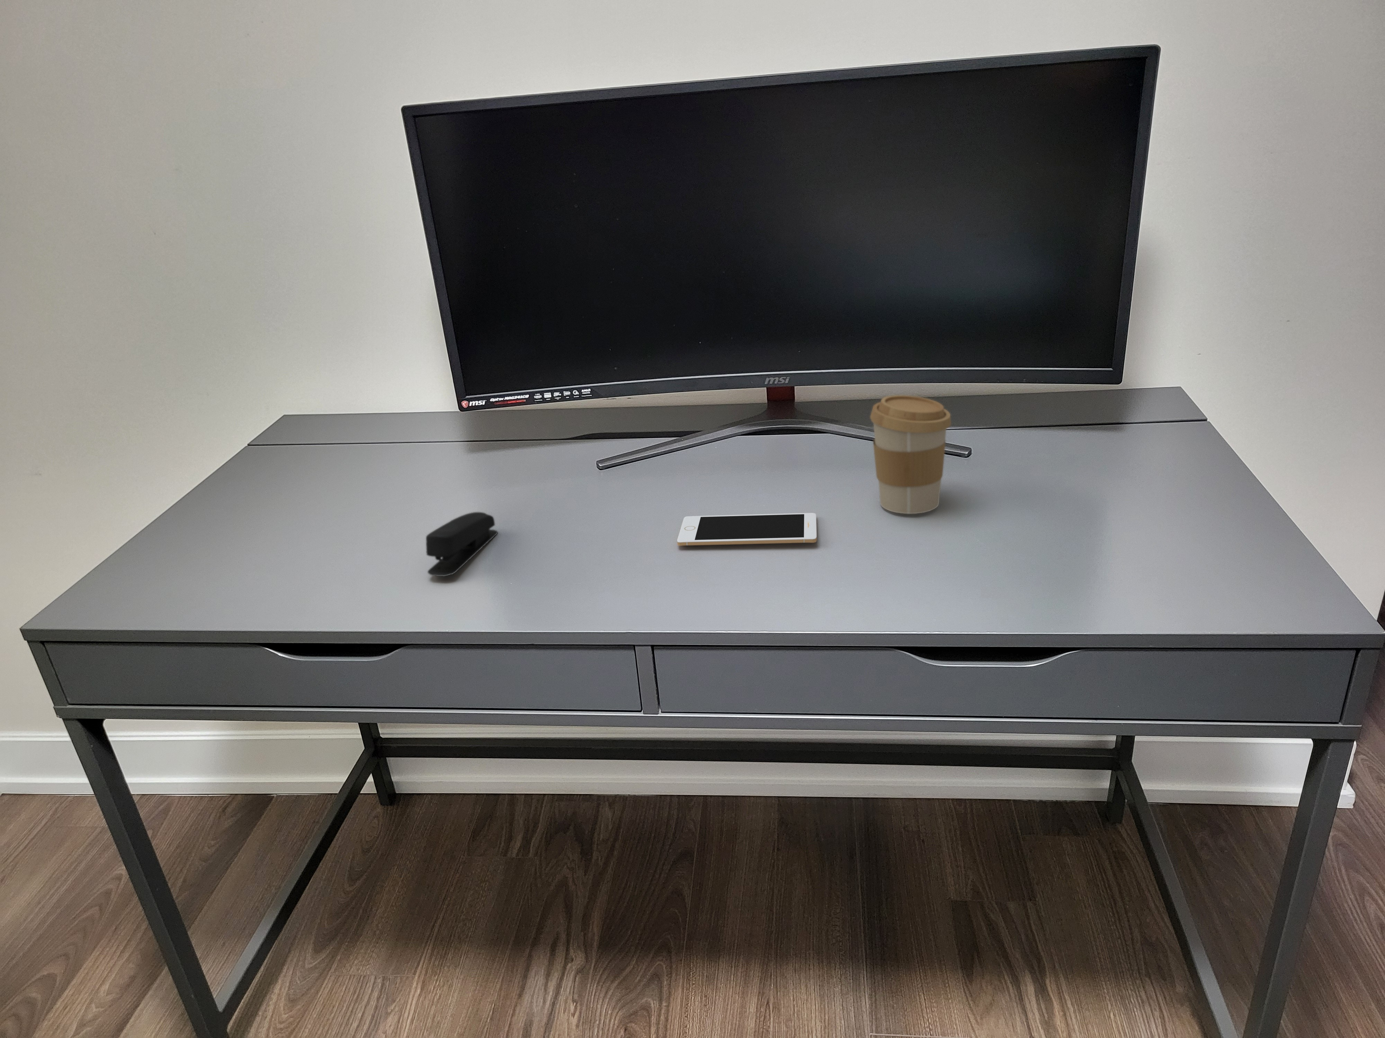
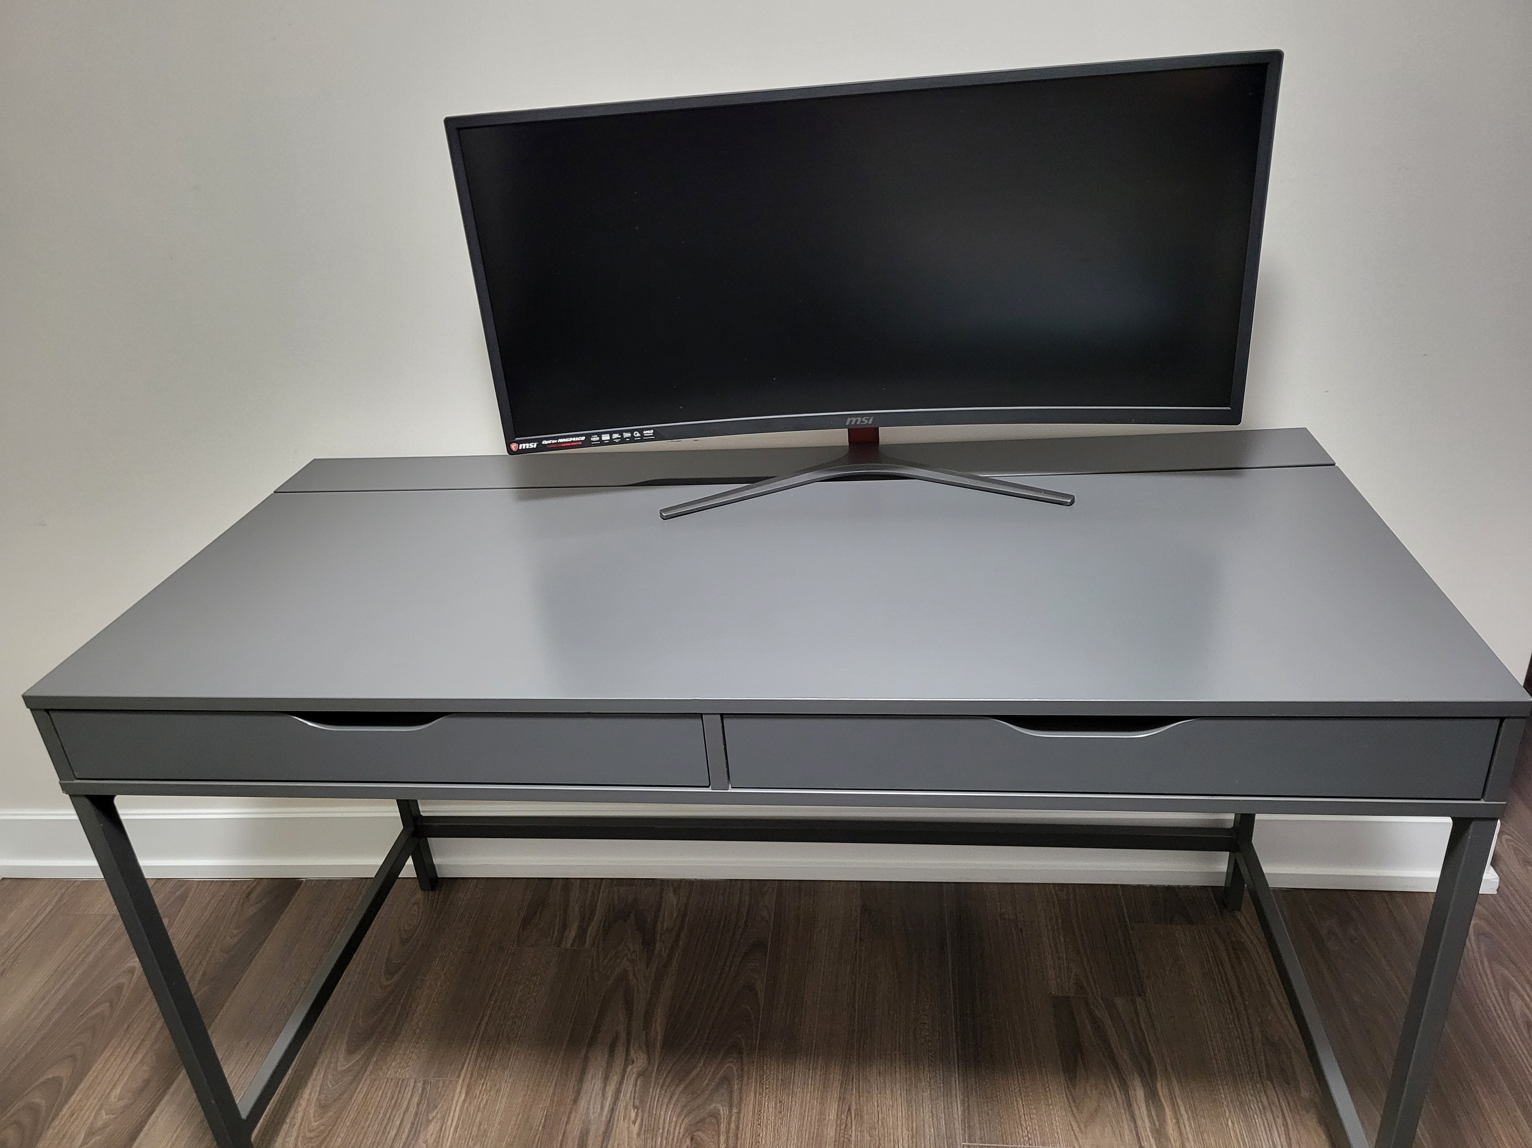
- stapler [425,511,498,577]
- cell phone [677,512,817,546]
- coffee cup [870,395,951,515]
